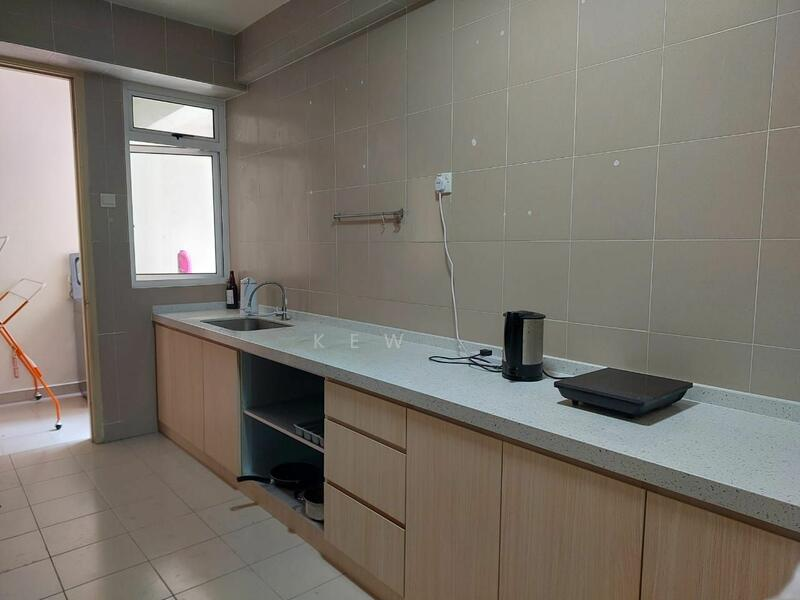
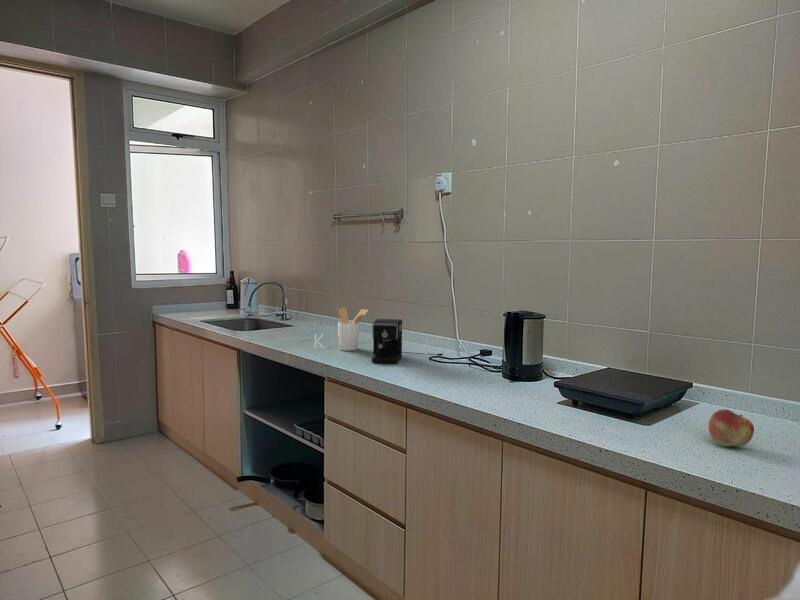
+ coffee maker [371,318,444,364]
+ fruit [707,408,755,447]
+ utensil holder [337,306,369,352]
